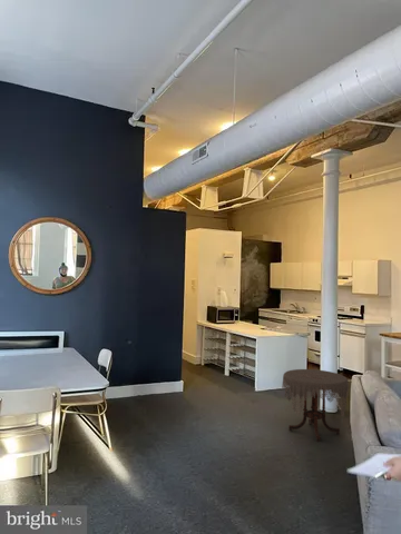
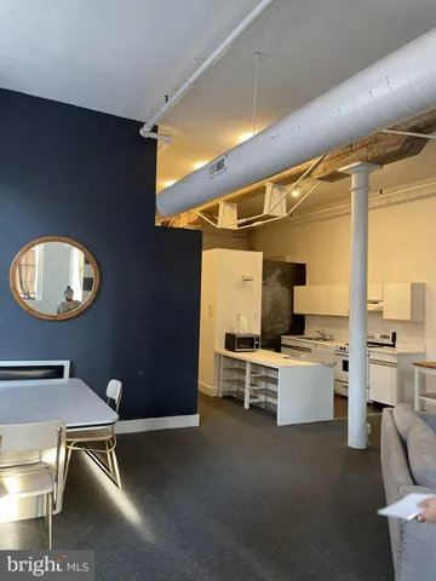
- side table [281,368,350,443]
